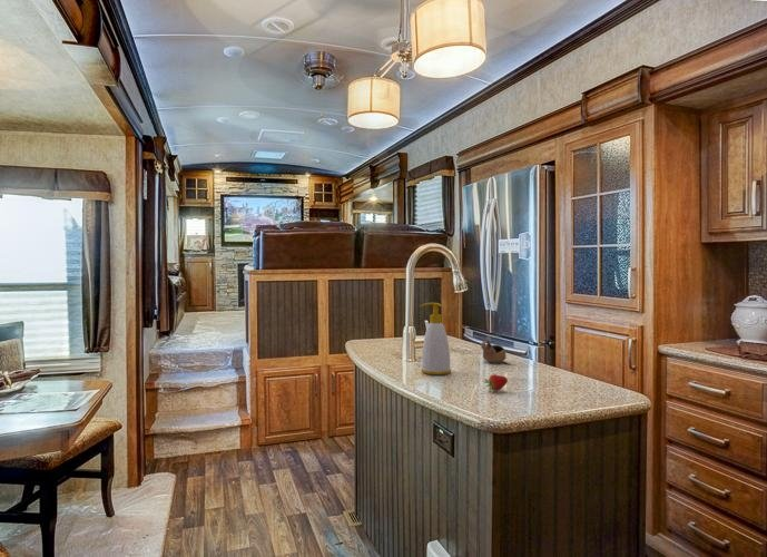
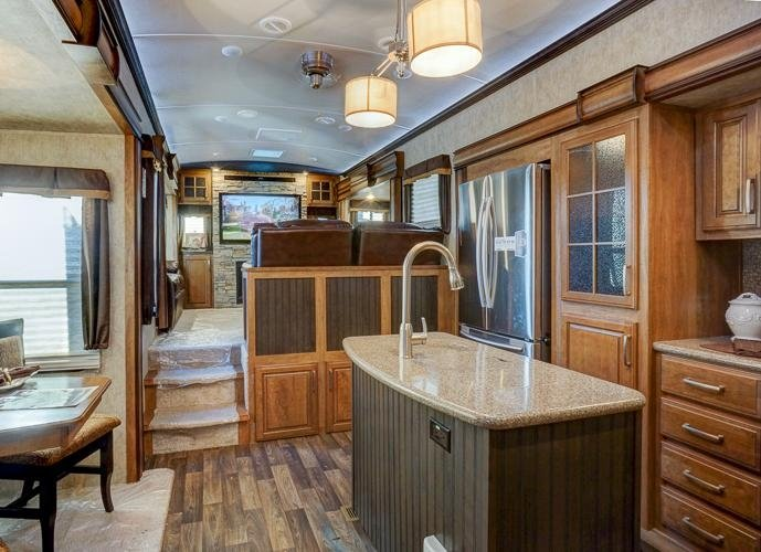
- cup [481,340,507,364]
- fruit [483,373,509,393]
- soap bottle [419,302,452,375]
